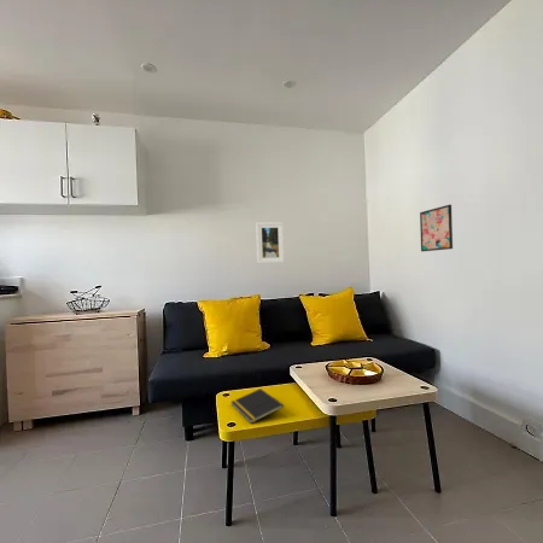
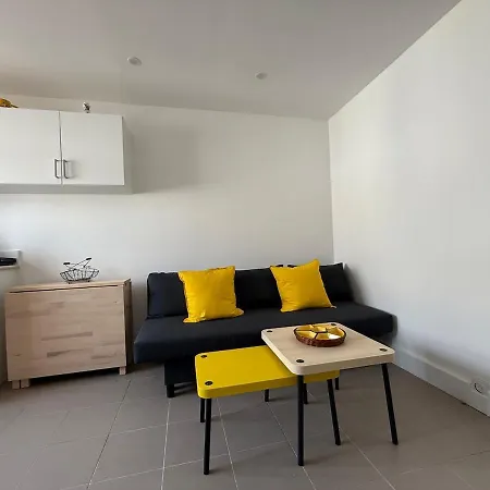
- notepad [230,387,285,425]
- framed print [255,221,285,264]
- wall art [419,204,454,252]
